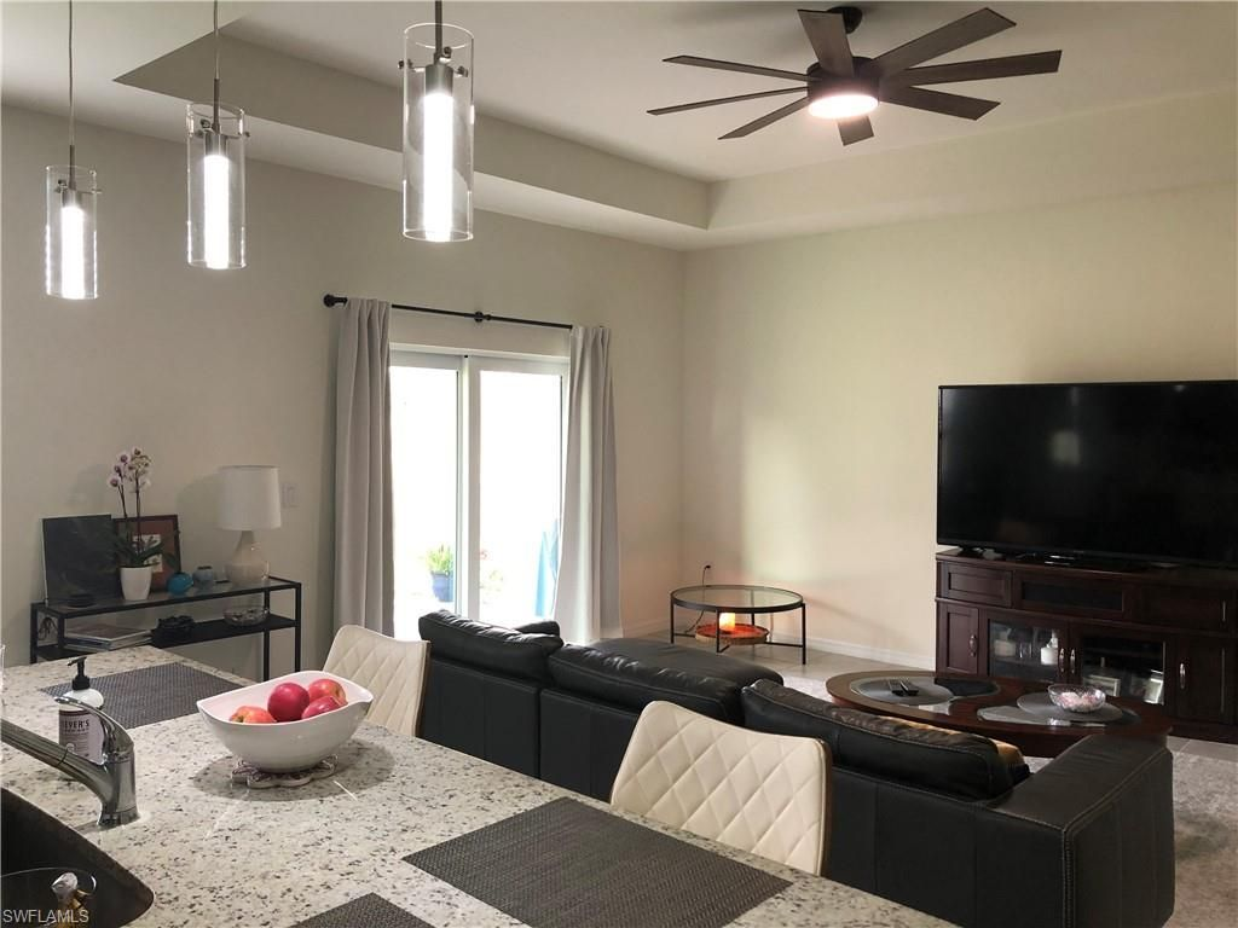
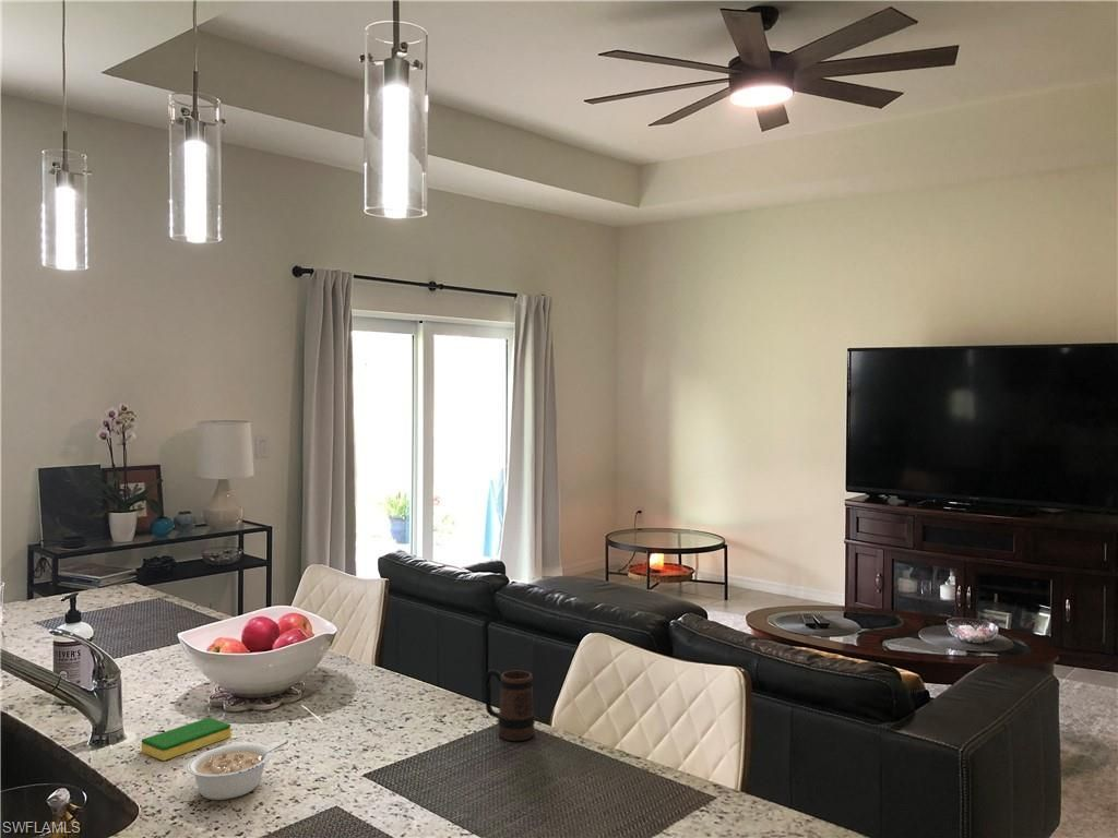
+ mug [484,668,536,742]
+ dish sponge [141,717,231,762]
+ legume [186,740,290,801]
